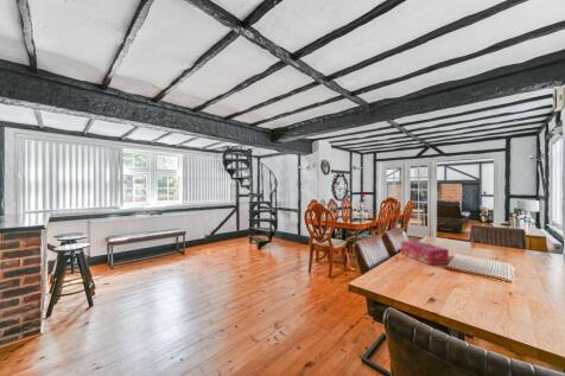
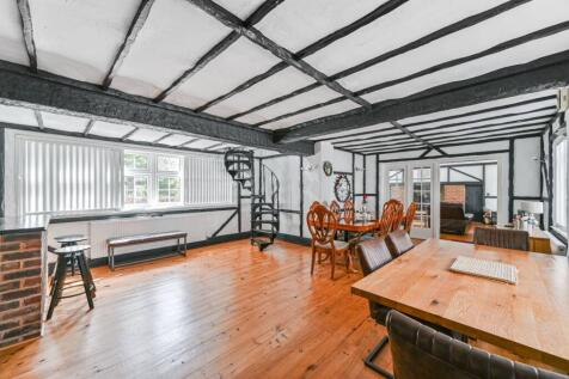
- tissue box [400,240,450,266]
